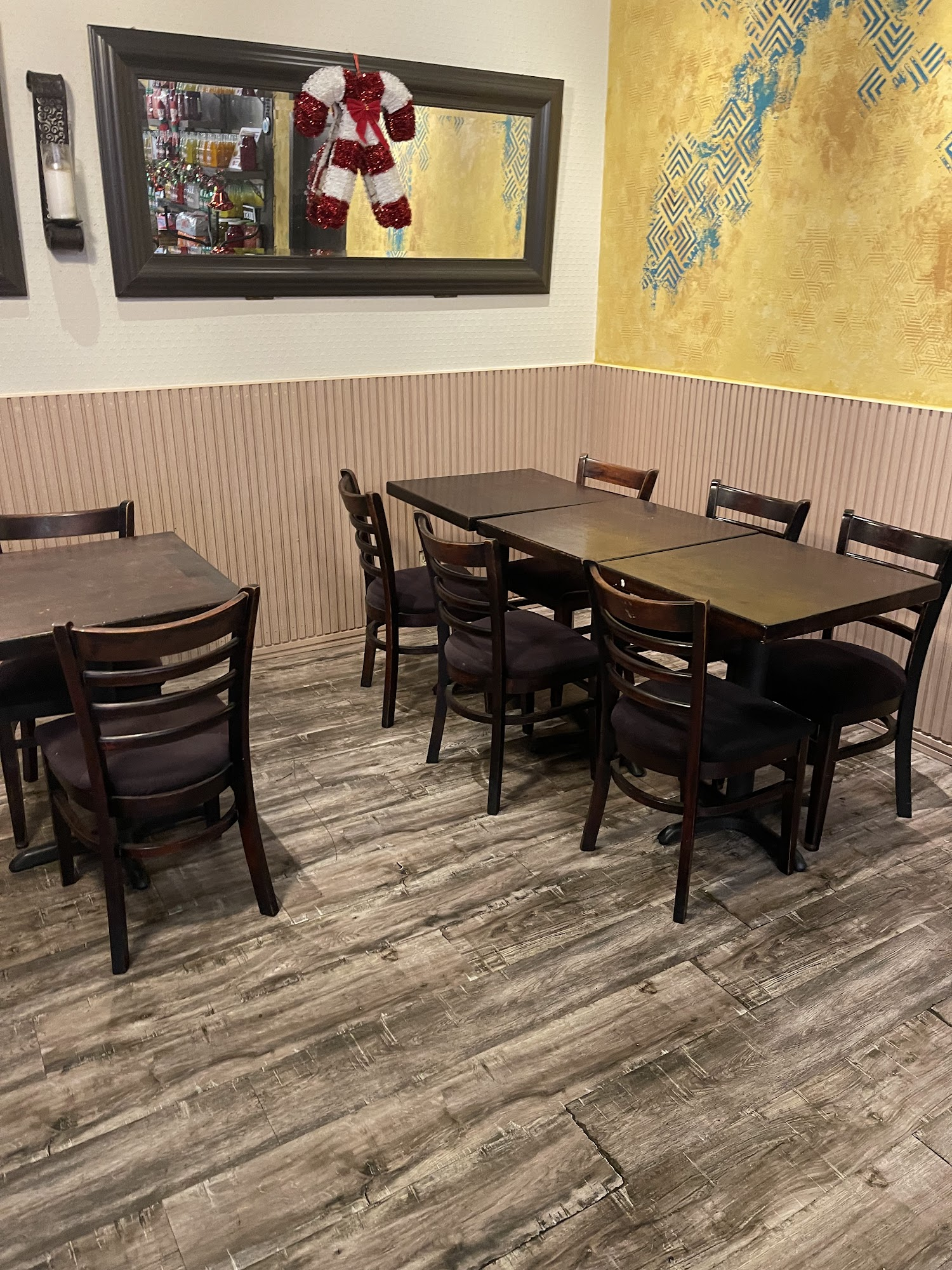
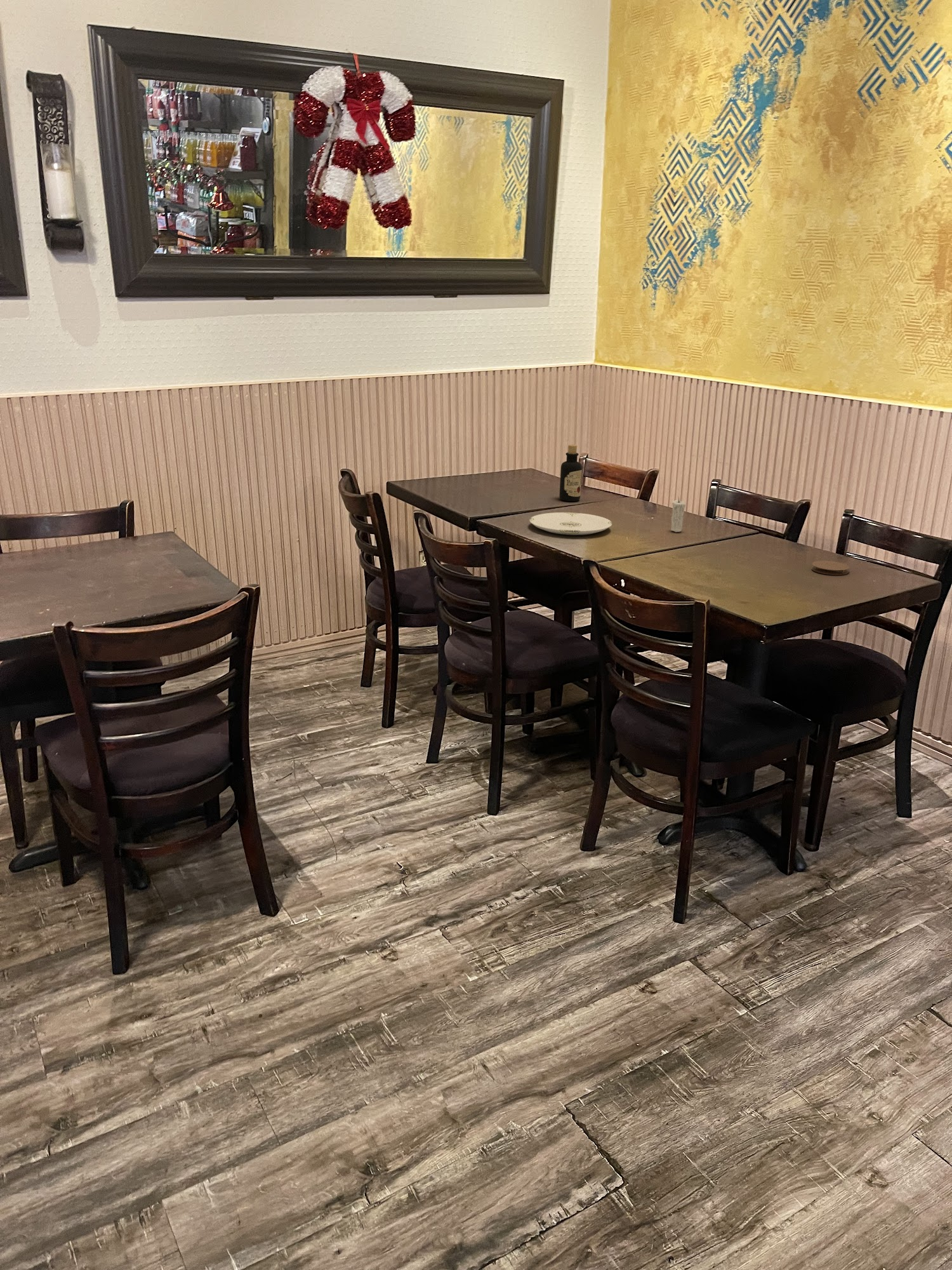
+ coaster [811,560,850,575]
+ candle [670,497,686,533]
+ plate [529,512,612,536]
+ bottle [559,444,583,502]
